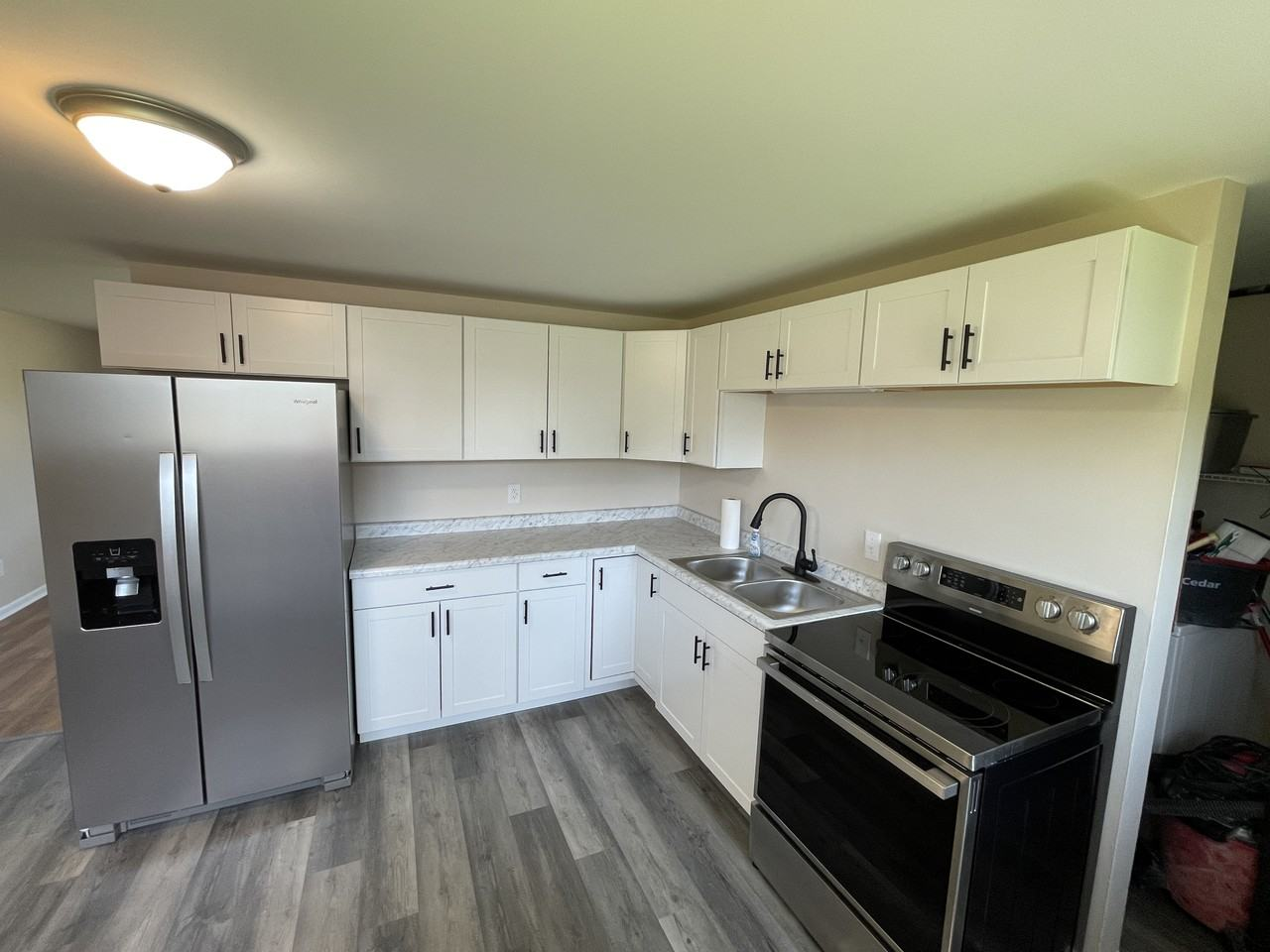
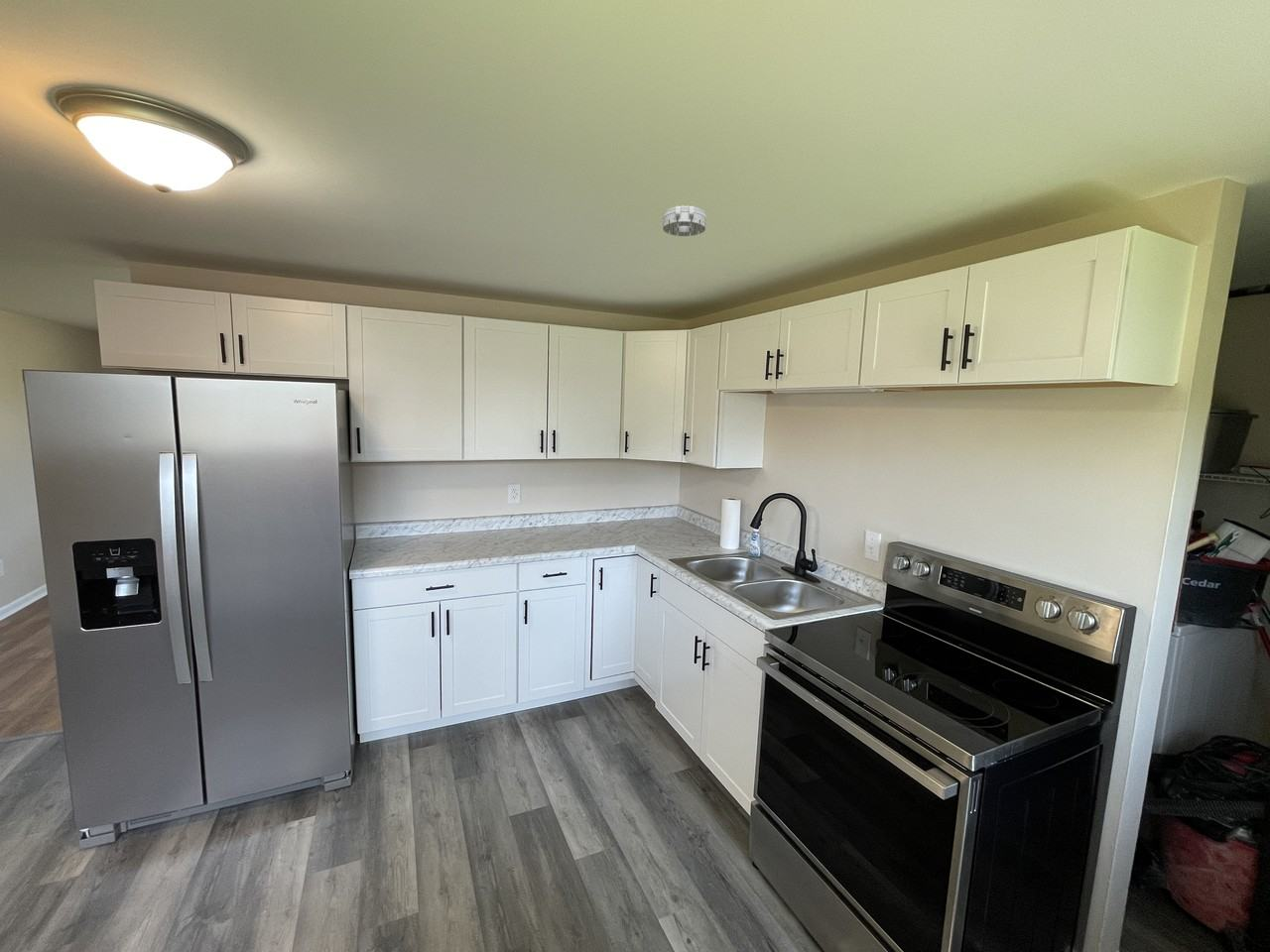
+ smoke detector [662,204,707,237]
